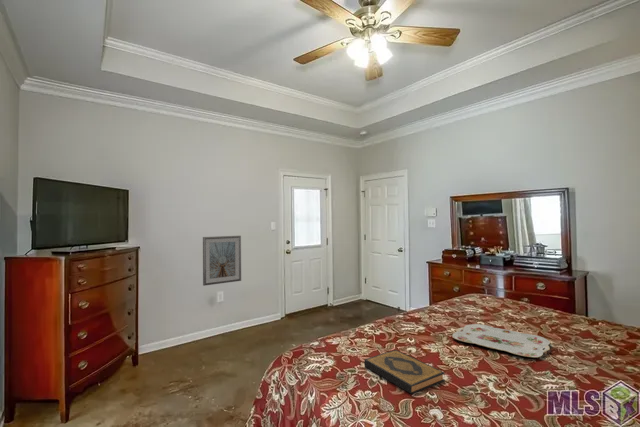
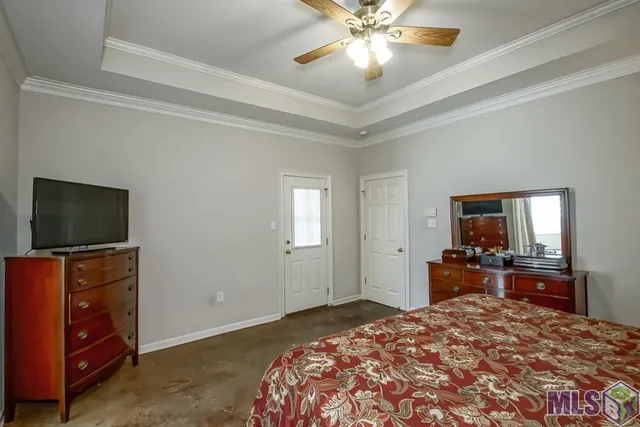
- picture frame [202,235,242,287]
- hardback book [363,349,446,395]
- serving tray [451,323,551,358]
